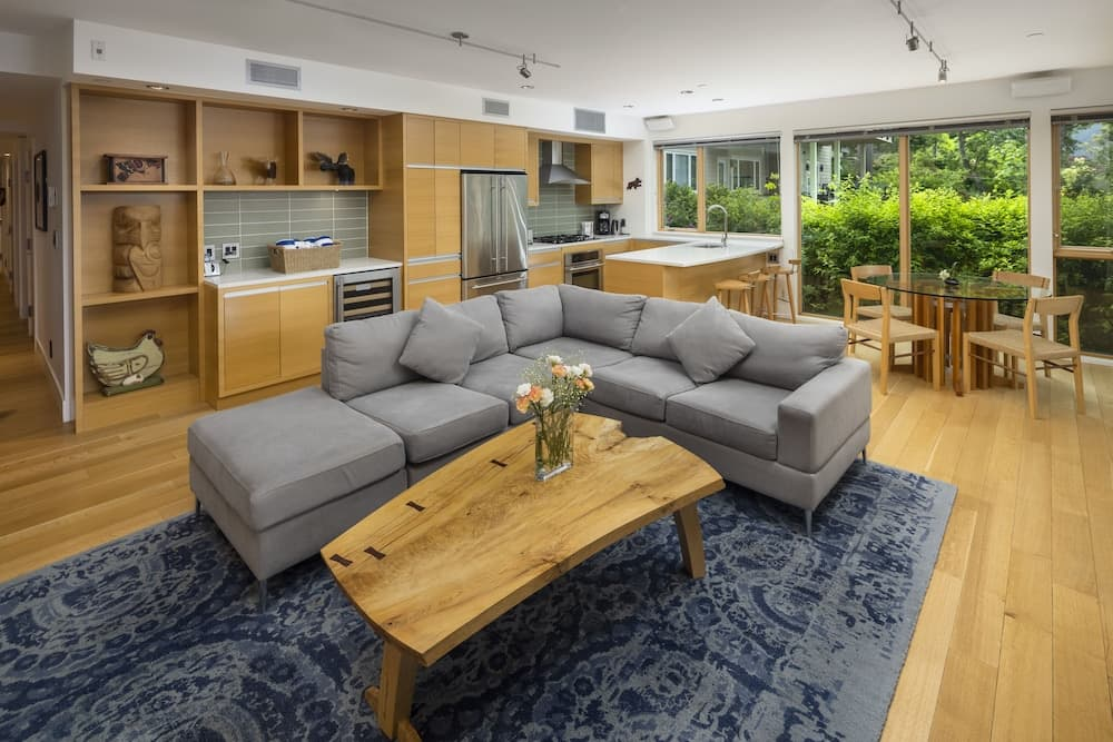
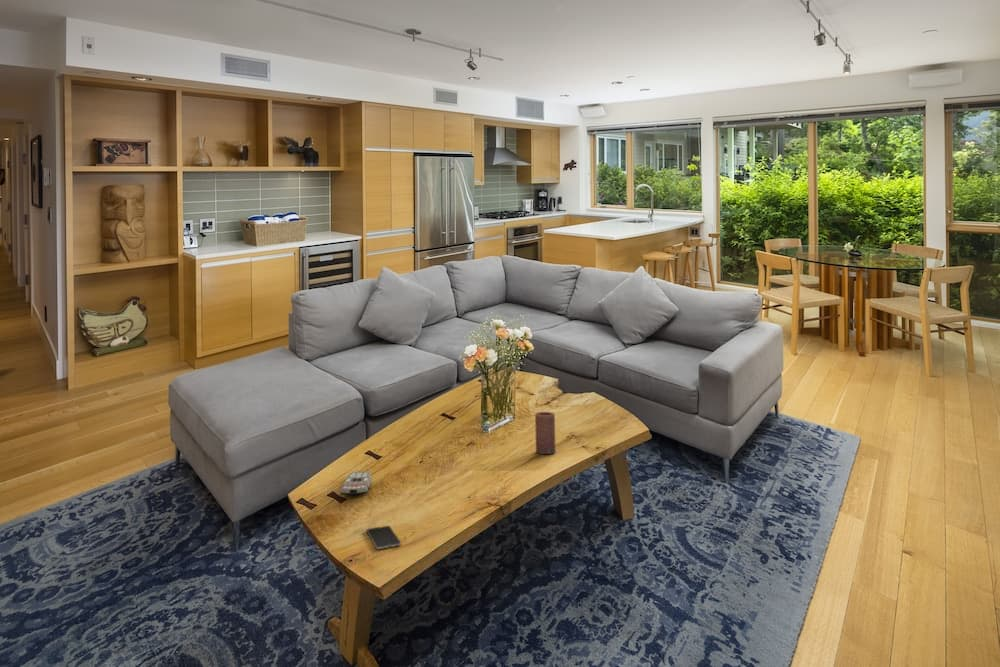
+ remote control [339,470,372,495]
+ candle [534,411,557,455]
+ smartphone [366,525,402,550]
